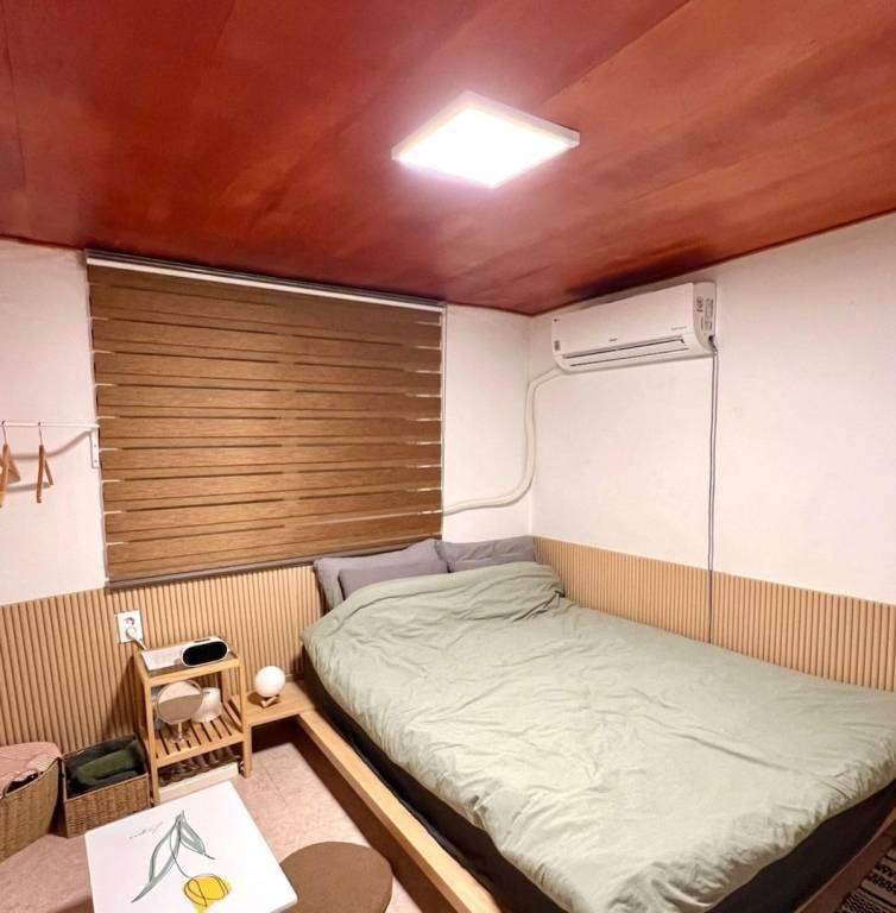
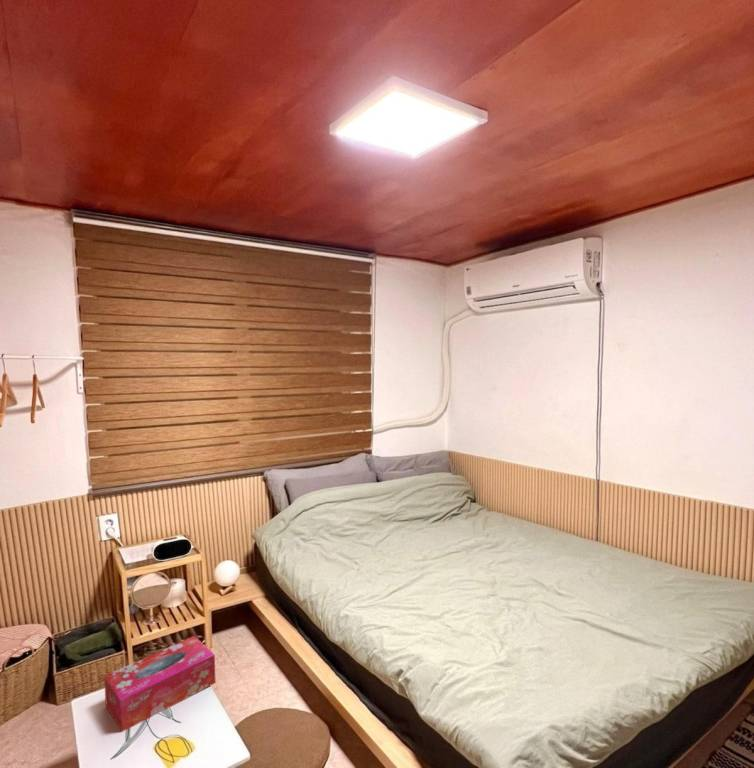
+ tissue box [103,635,217,733]
